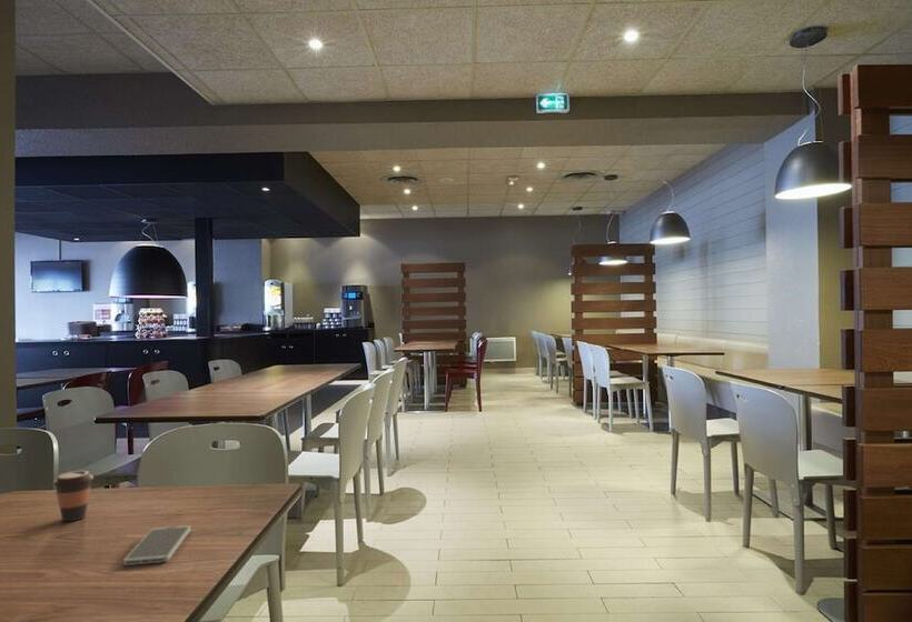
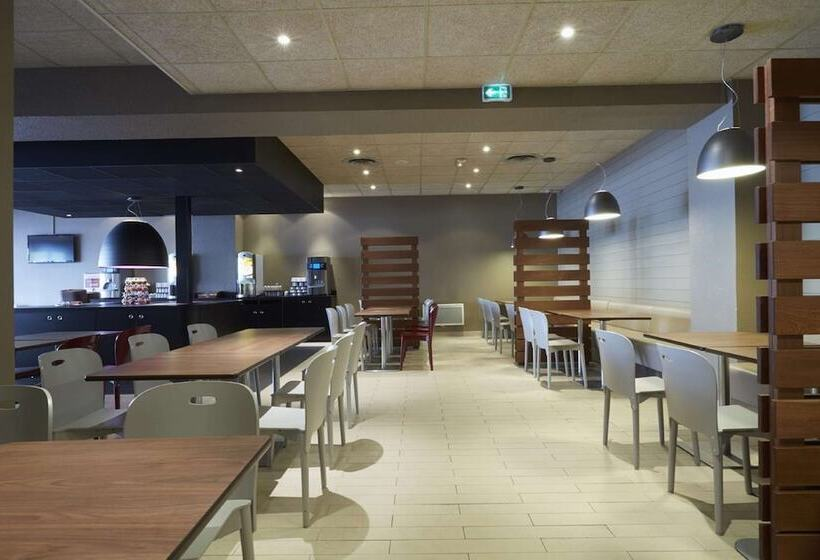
- smartphone [122,524,191,566]
- coffee cup [51,470,95,522]
